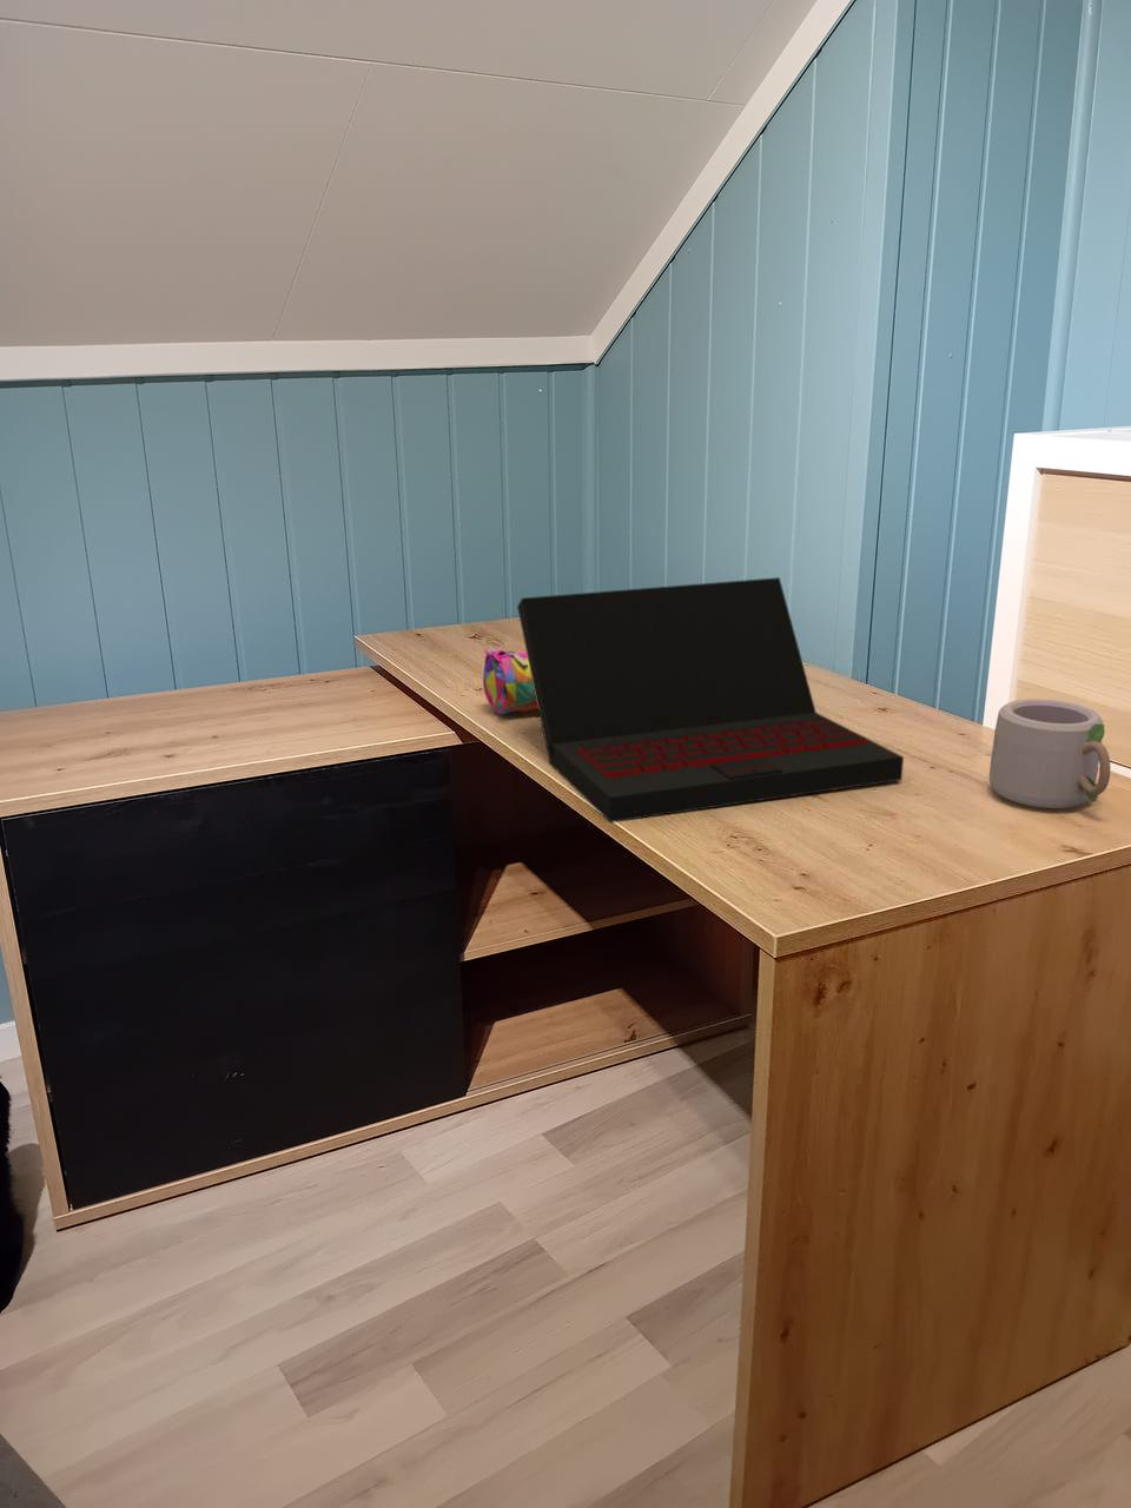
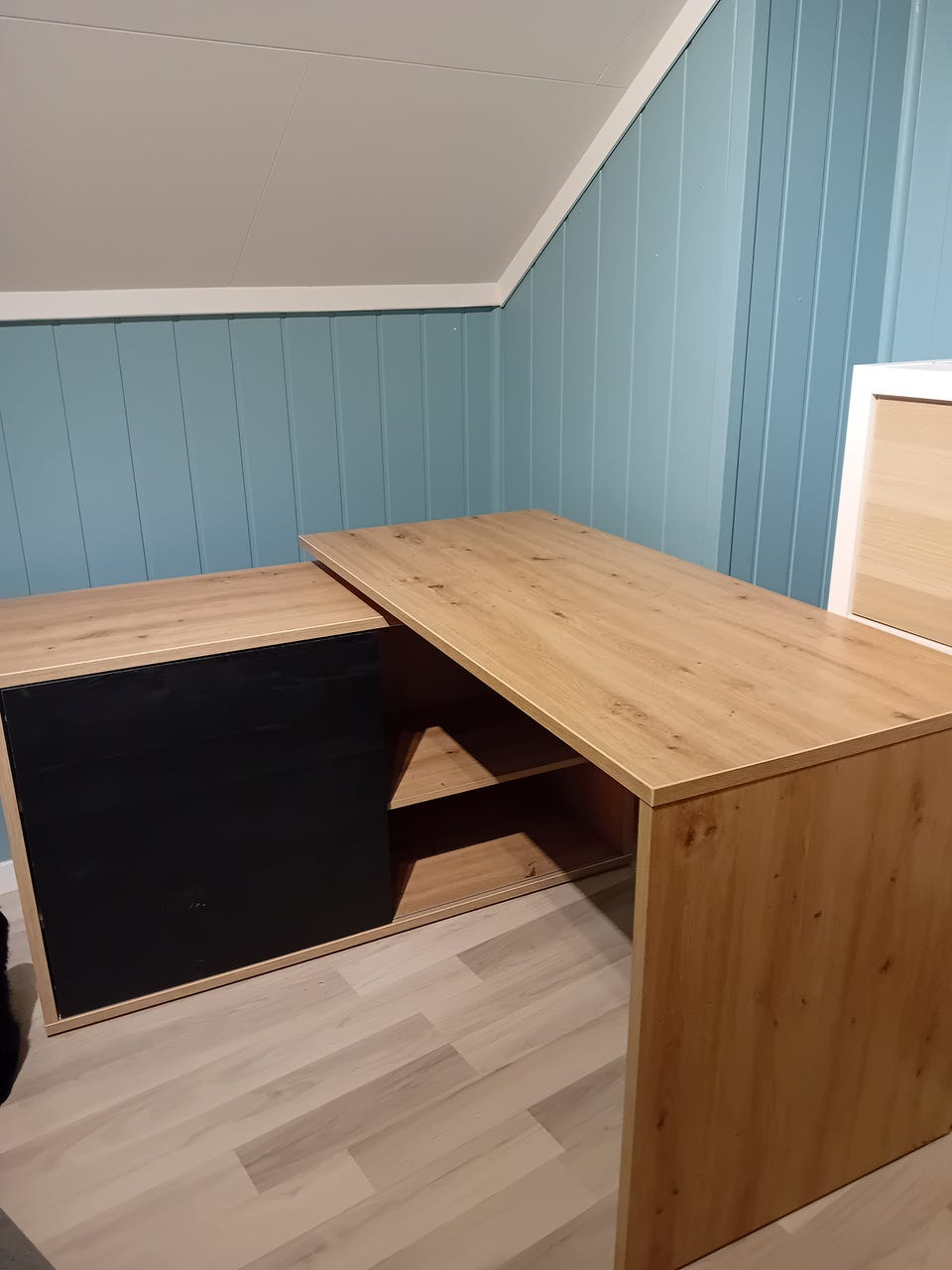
- mug [988,697,1111,810]
- laptop [516,576,905,824]
- pencil case [482,648,538,715]
